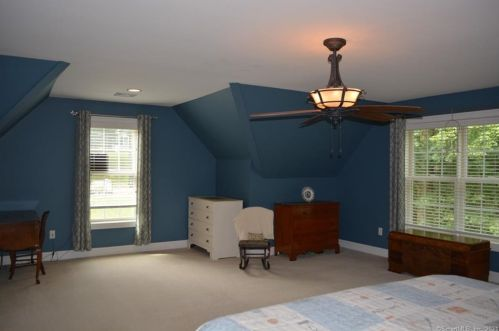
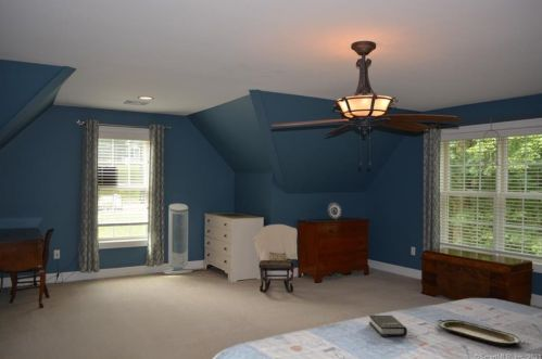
+ serving tray [436,319,526,347]
+ air purifier [163,203,193,275]
+ hardback book [368,313,408,337]
